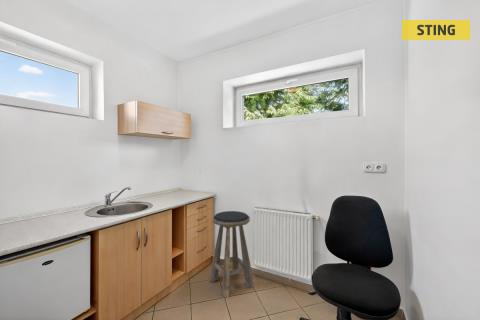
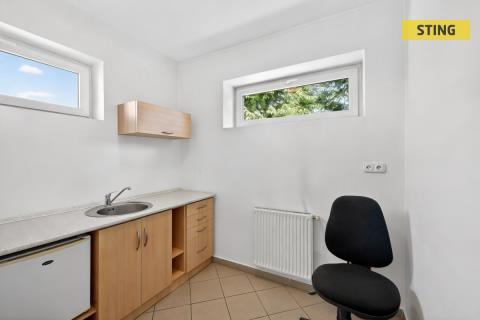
- stool [209,210,255,298]
